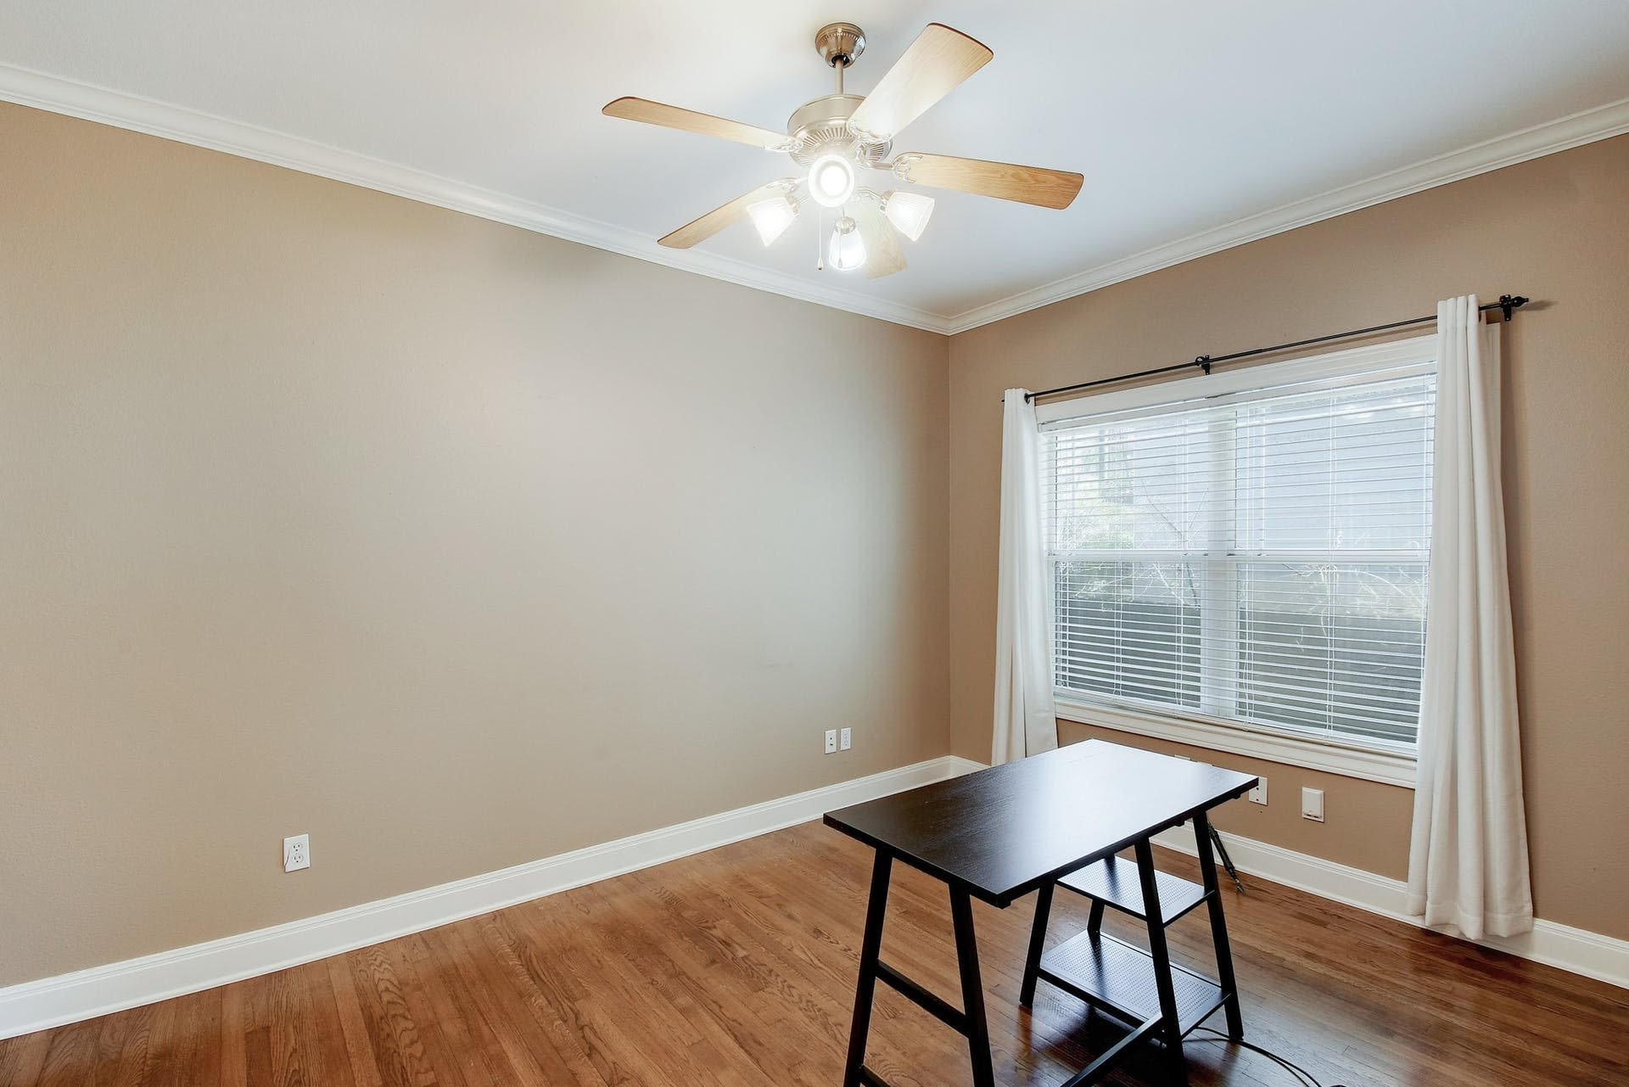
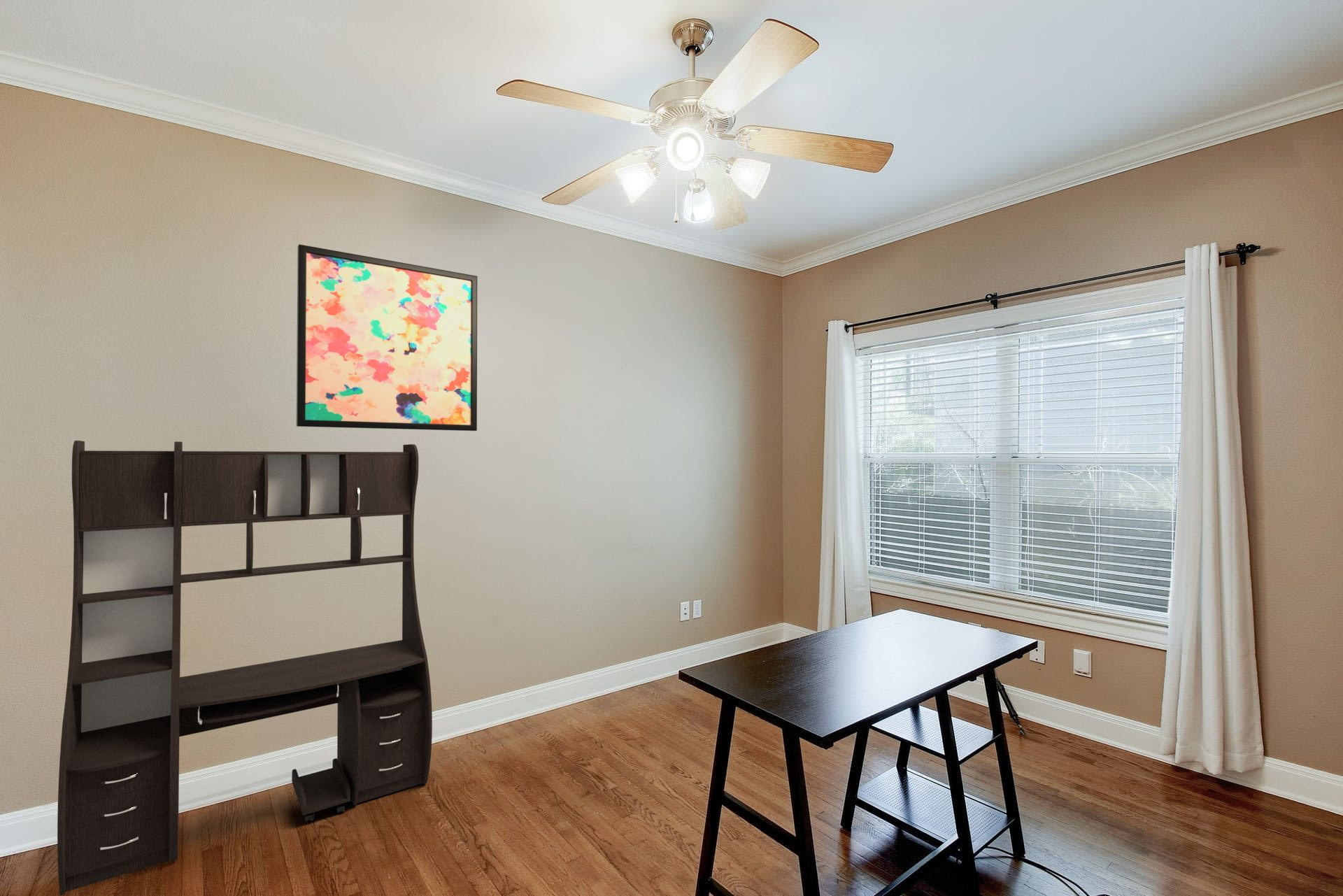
+ shelving unit [57,440,433,896]
+ wall art [296,243,478,432]
